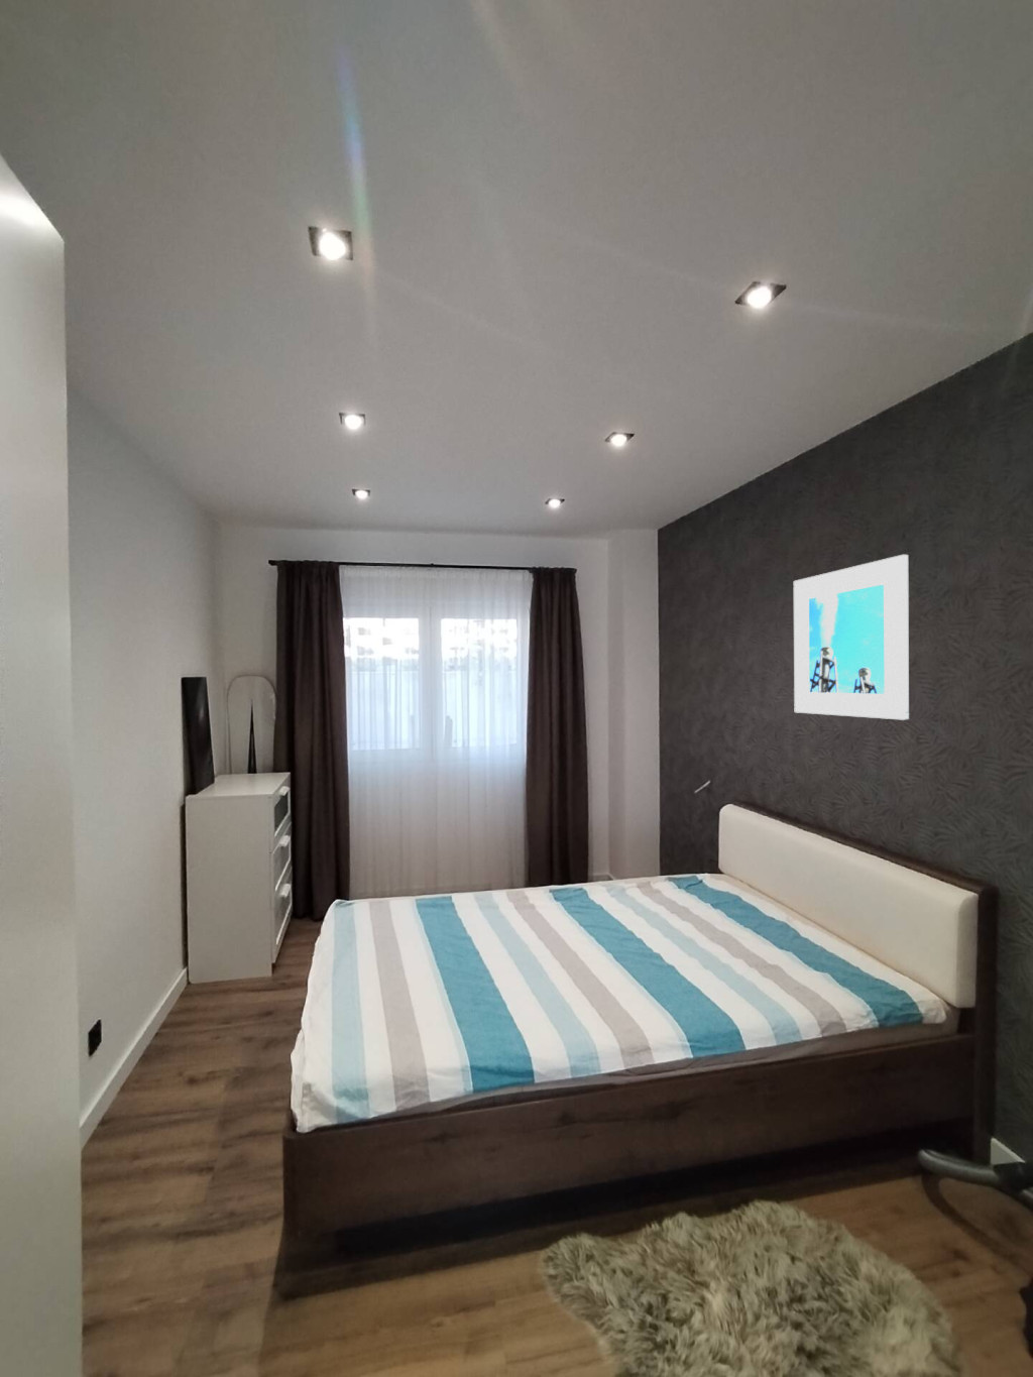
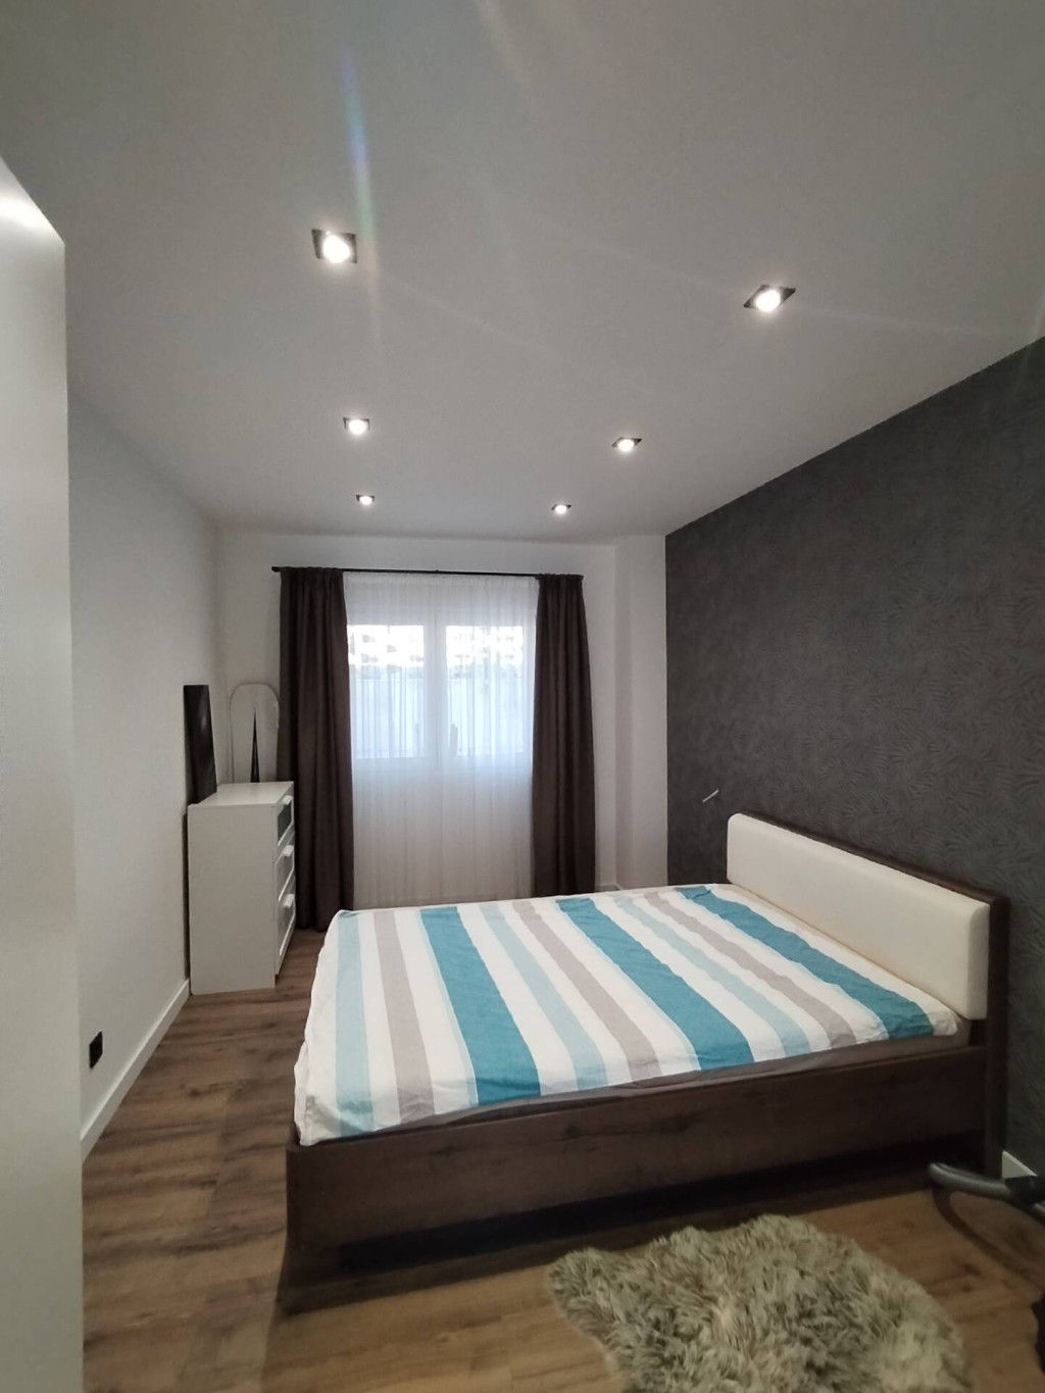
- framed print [793,553,910,722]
